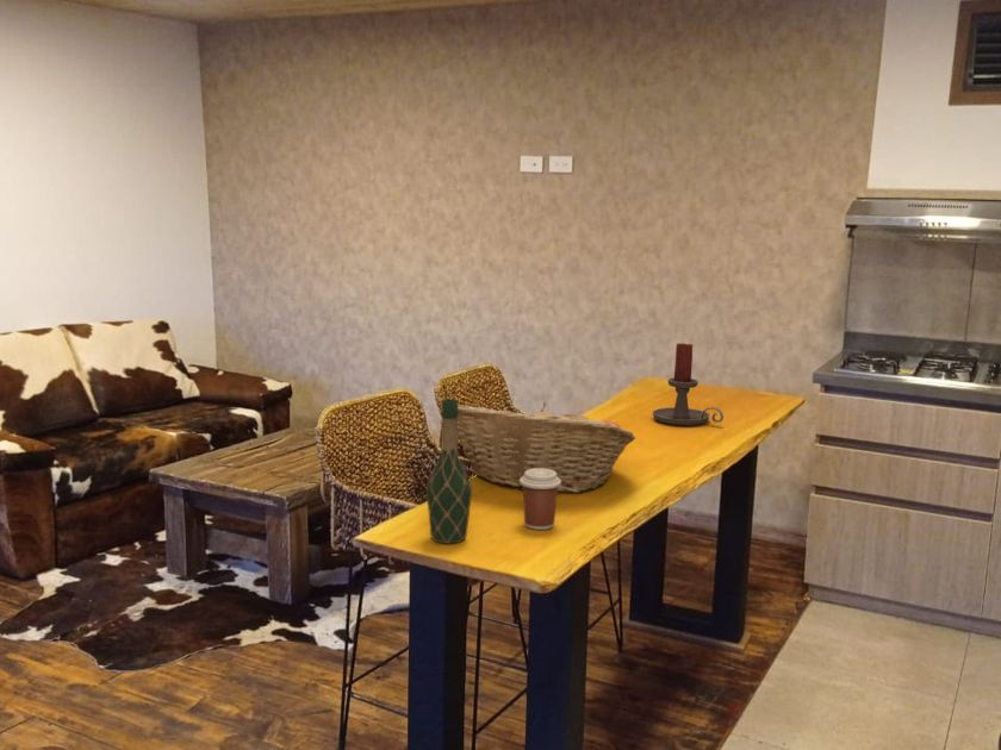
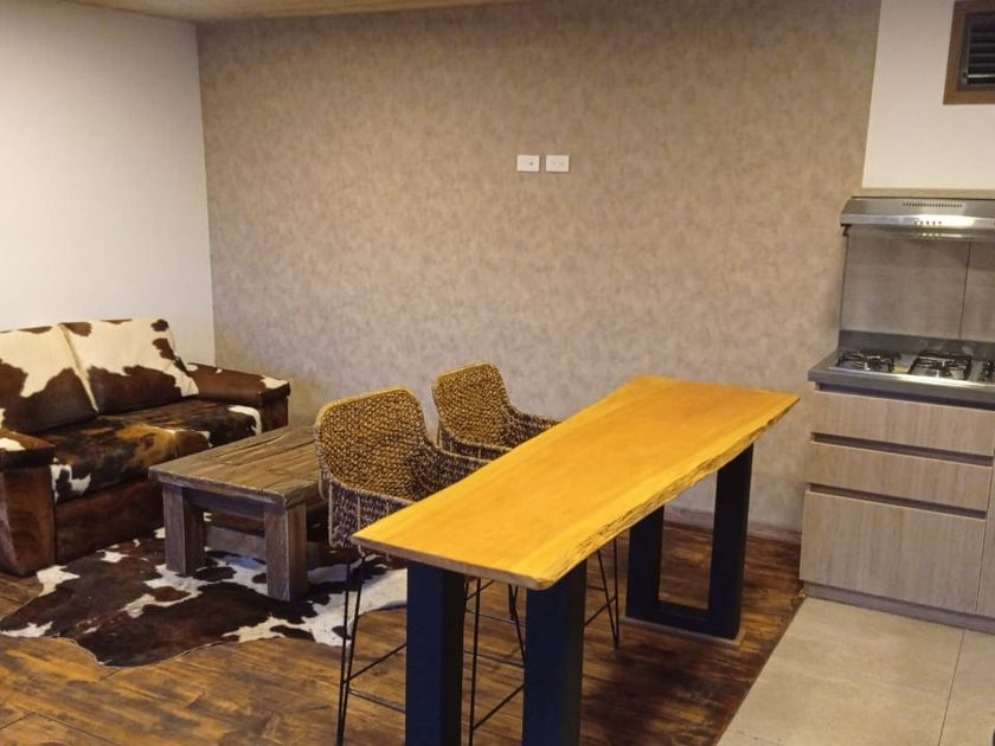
- fruit basket [458,402,638,494]
- wine bottle [425,398,473,545]
- candle holder [652,343,725,426]
- coffee cup [520,468,561,531]
